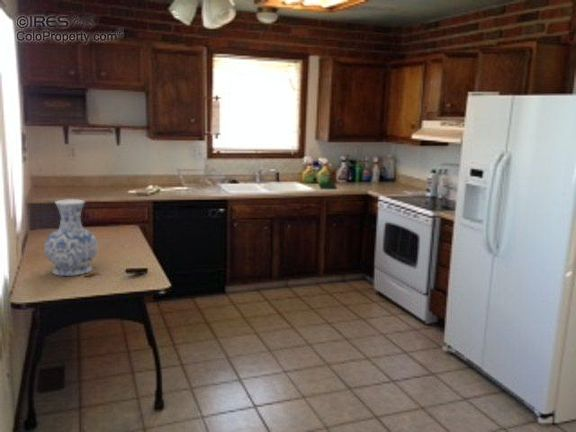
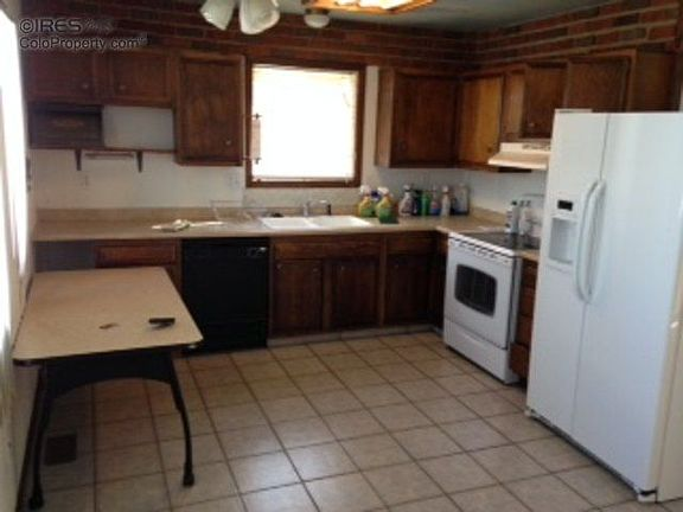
- vase [43,198,99,277]
